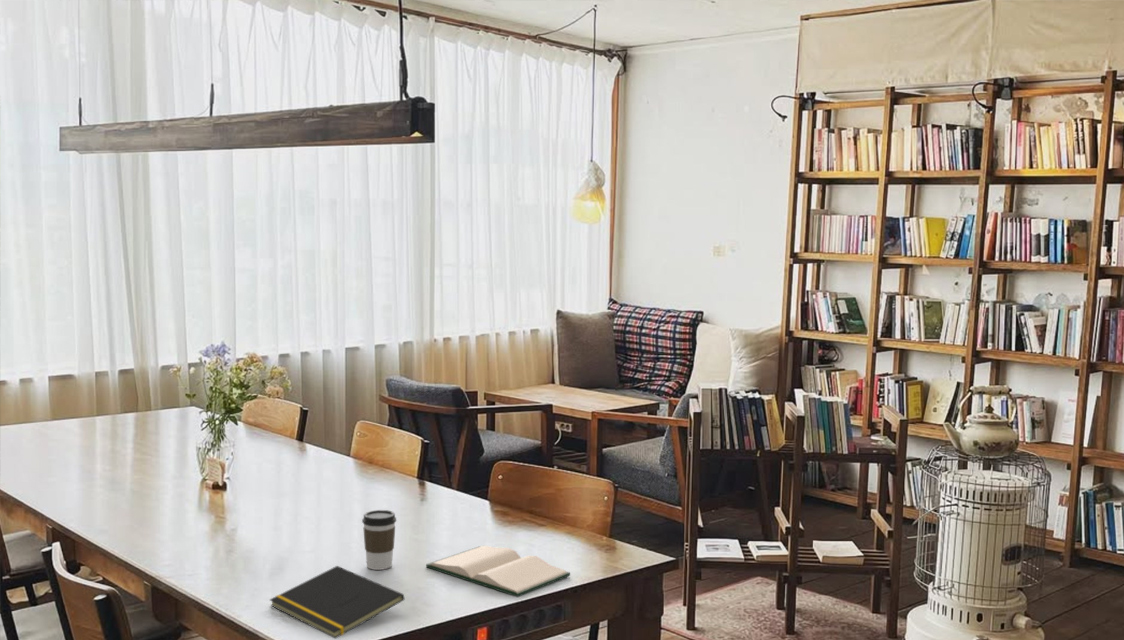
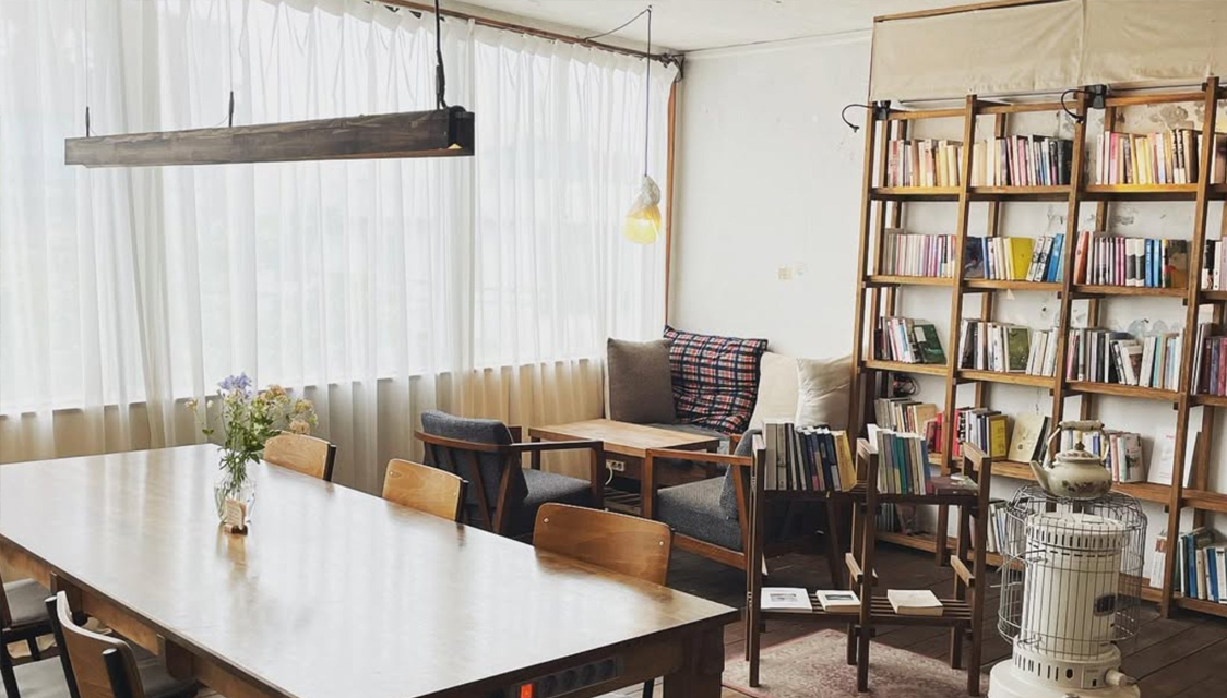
- coffee cup [361,509,397,571]
- notepad [269,565,405,640]
- hardback book [425,544,571,598]
